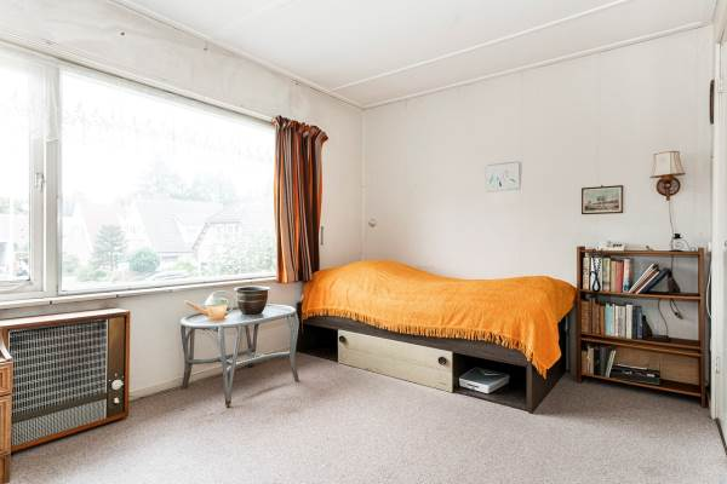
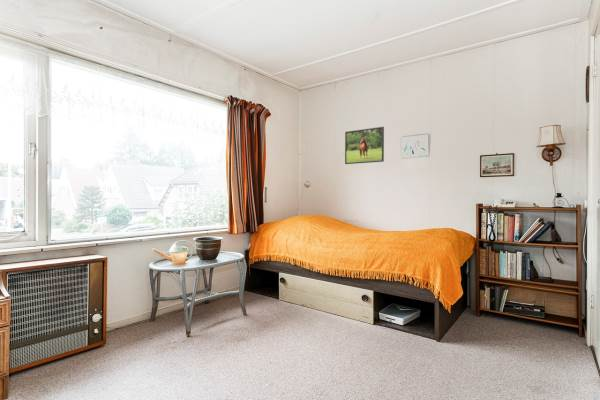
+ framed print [344,126,385,165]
